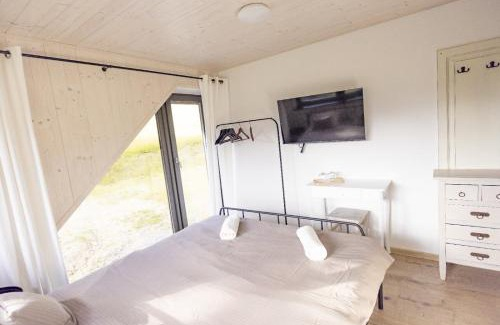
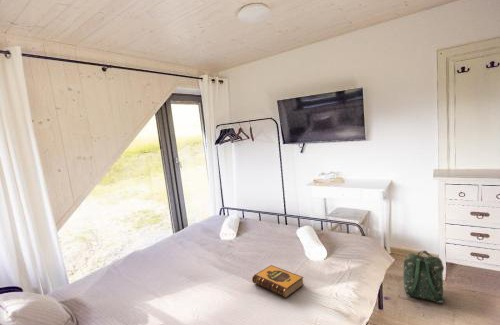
+ backpack [387,249,445,304]
+ hardback book [251,264,305,299]
